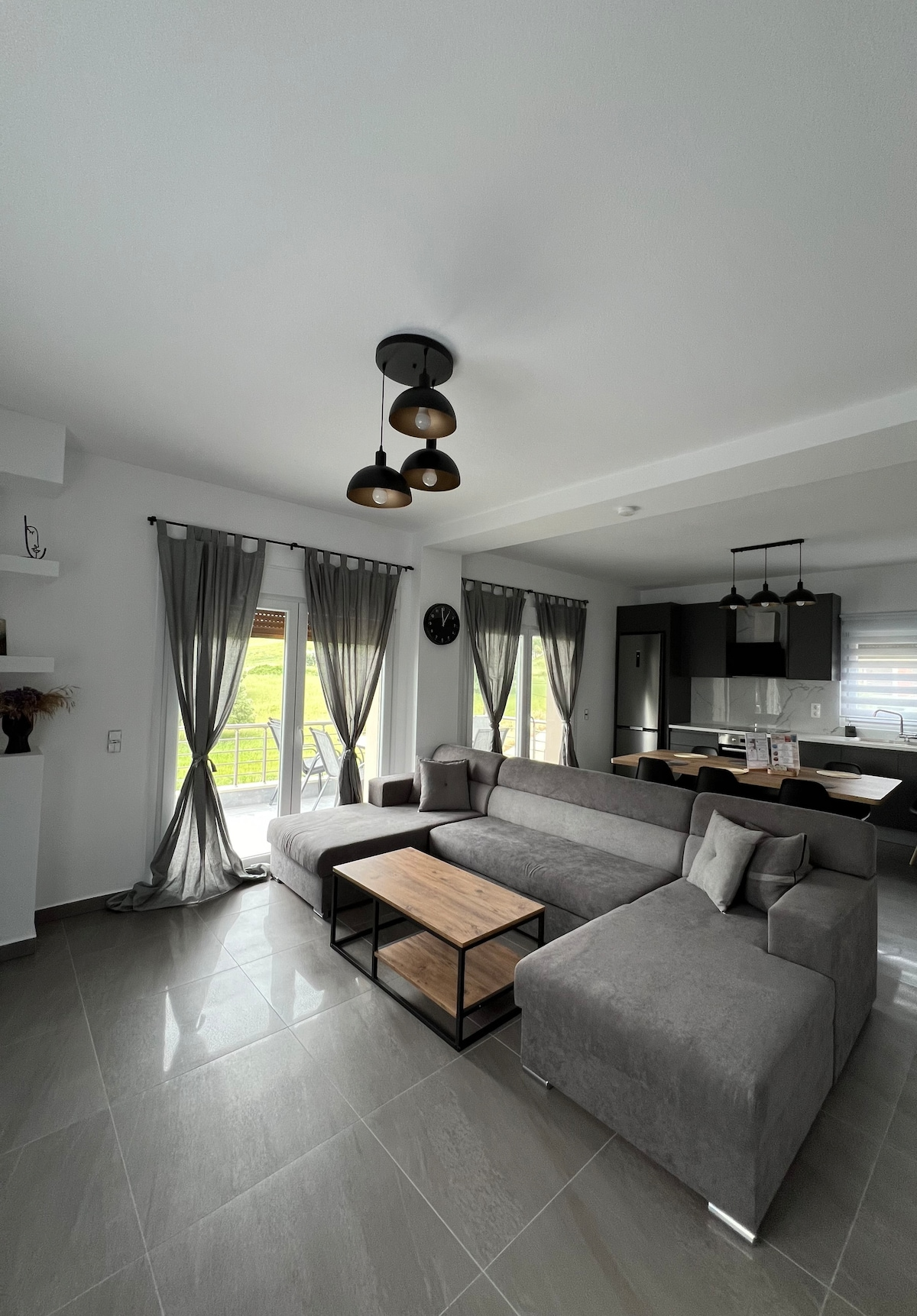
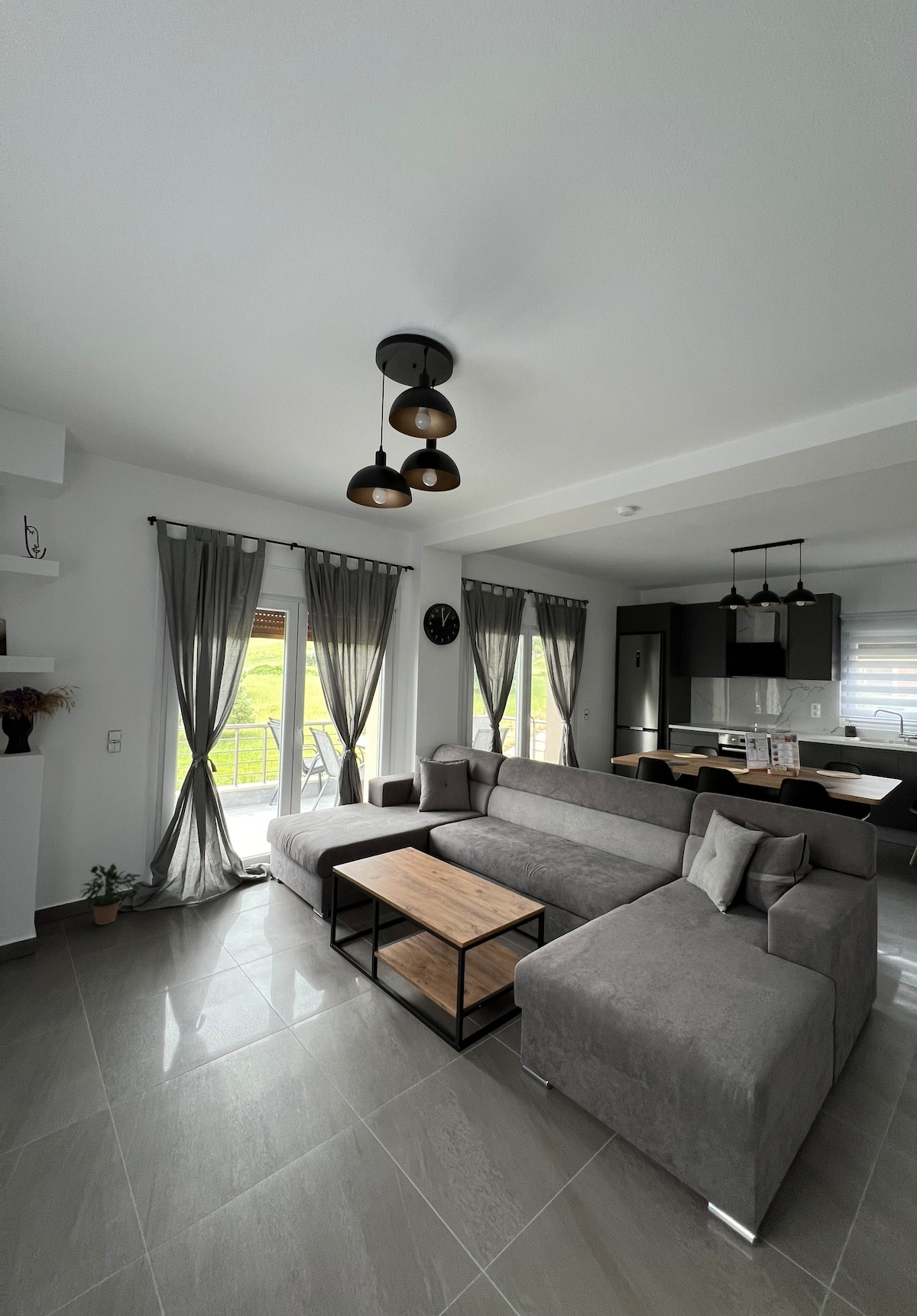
+ potted plant [79,862,141,926]
